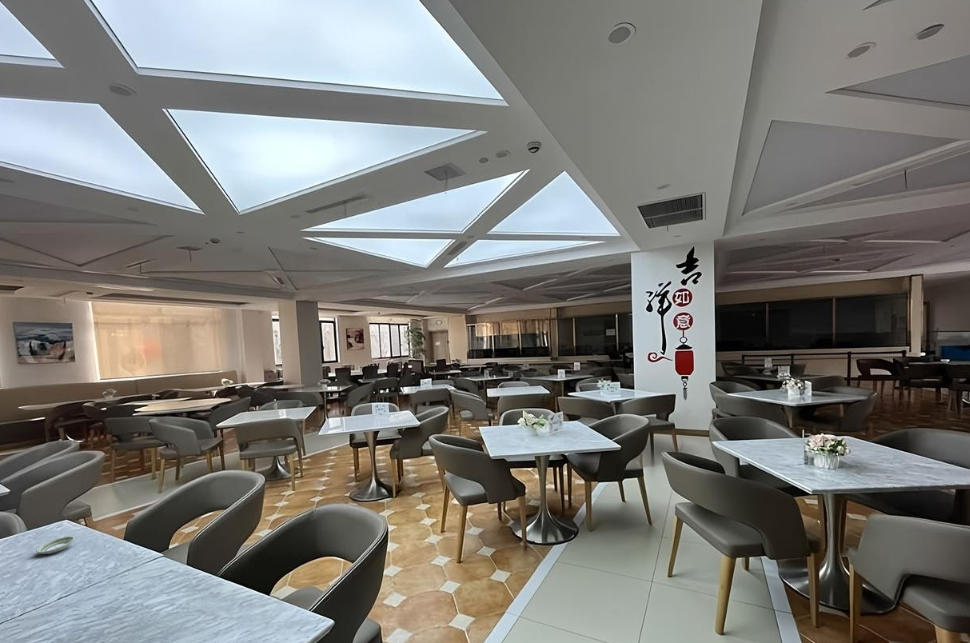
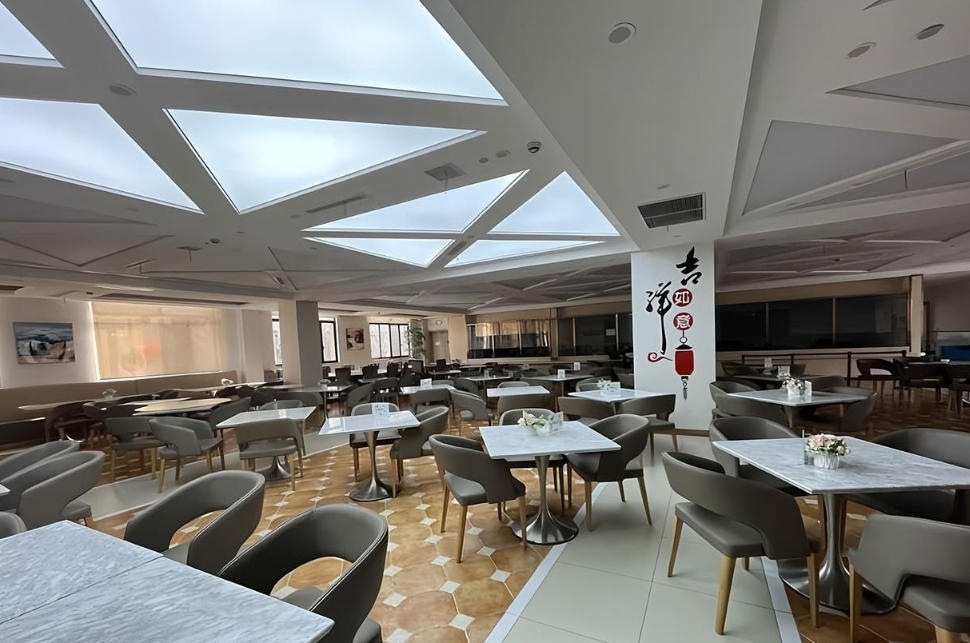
- saucer [35,535,76,555]
